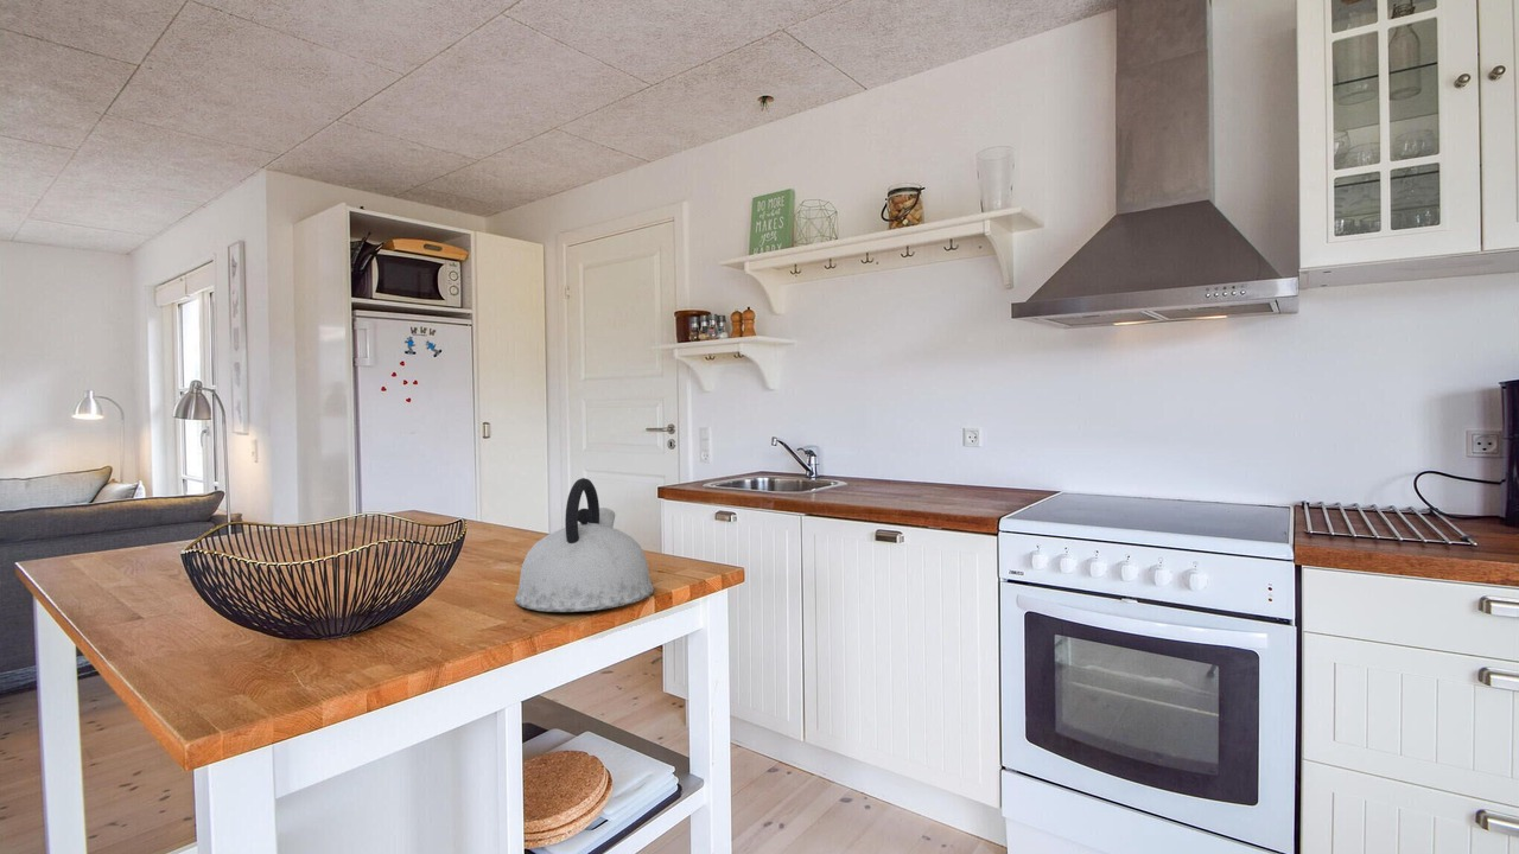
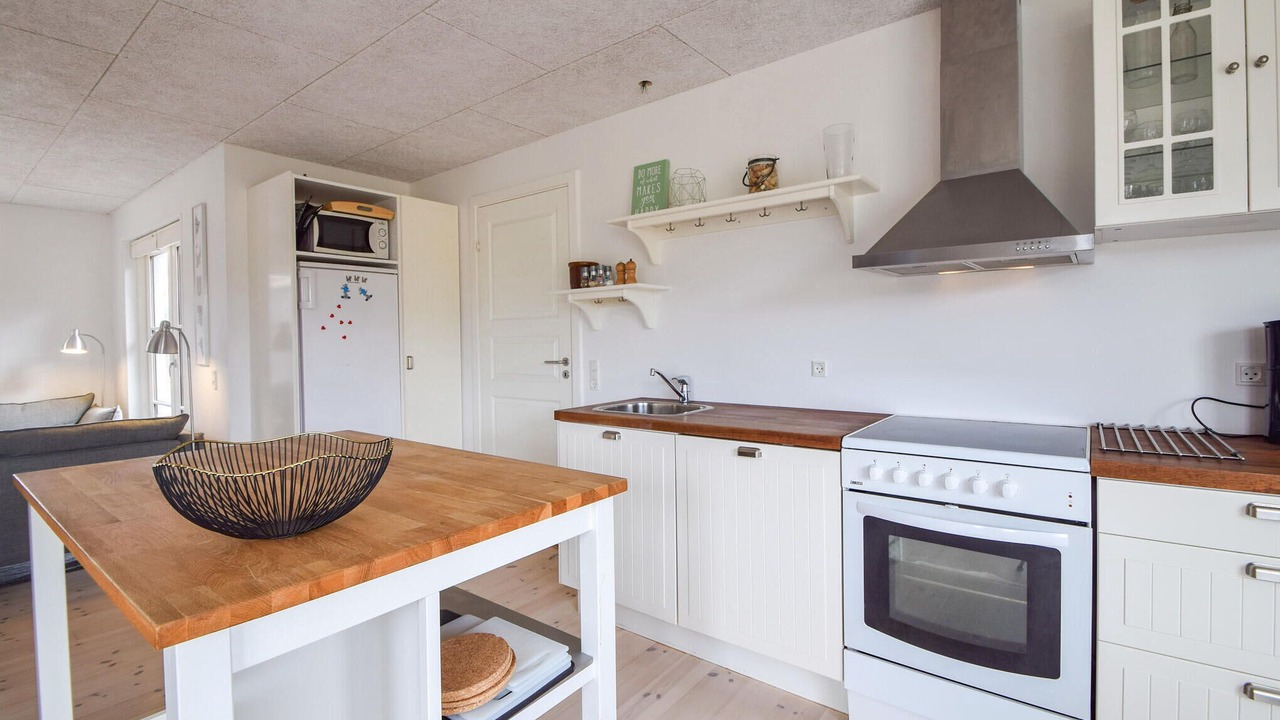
- kettle [514,477,655,613]
